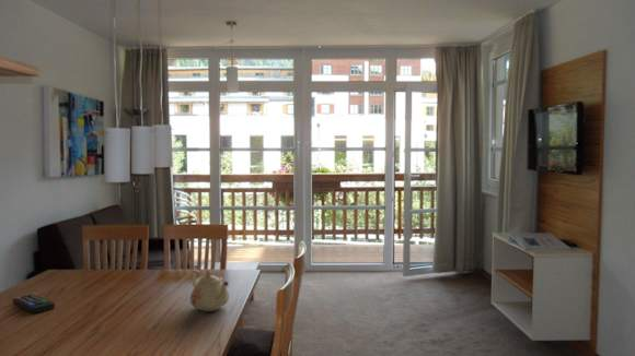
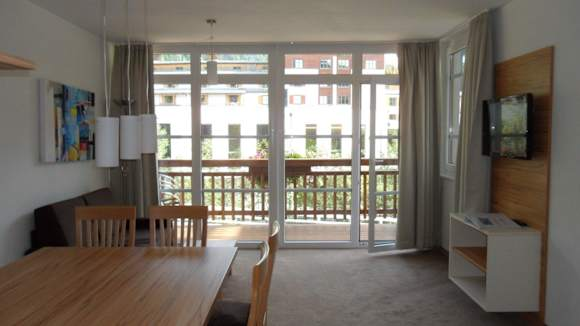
- remote control [12,294,56,315]
- teapot [188,269,230,312]
